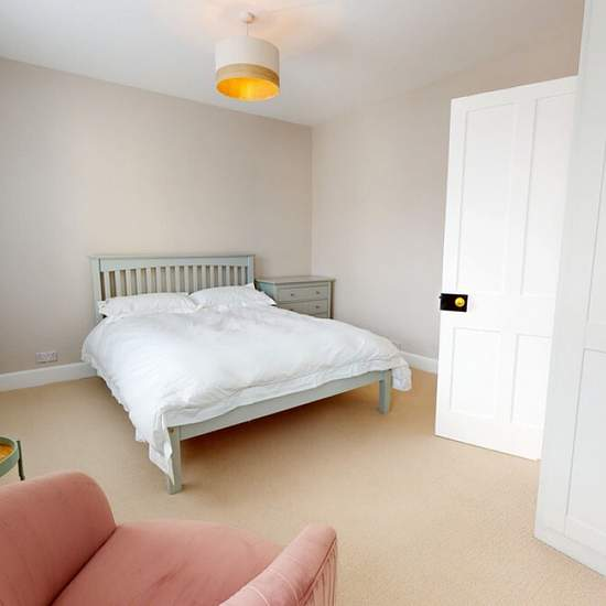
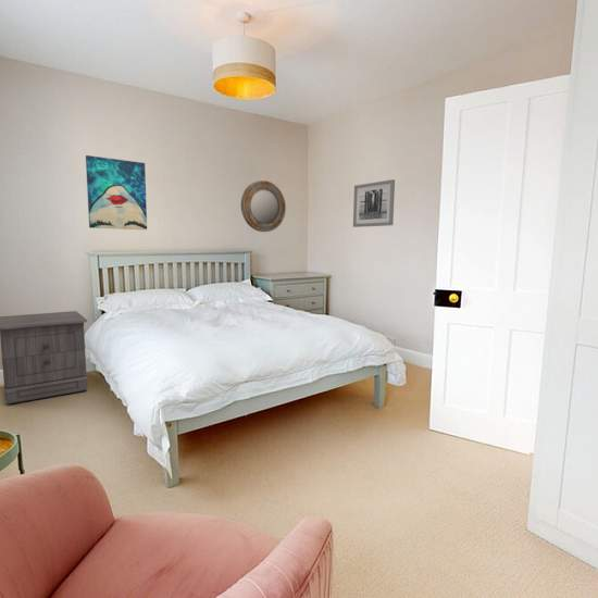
+ nightstand [0,310,88,406]
+ home mirror [240,179,287,233]
+ wall art [85,154,148,231]
+ wall art [352,178,396,228]
